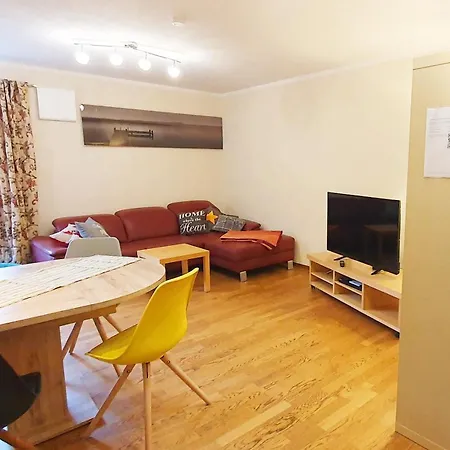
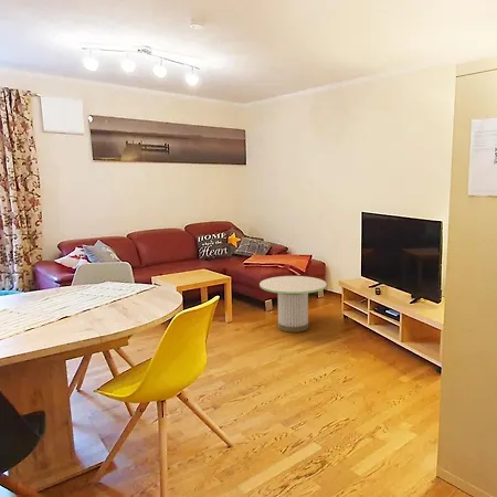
+ side table [258,275,328,334]
